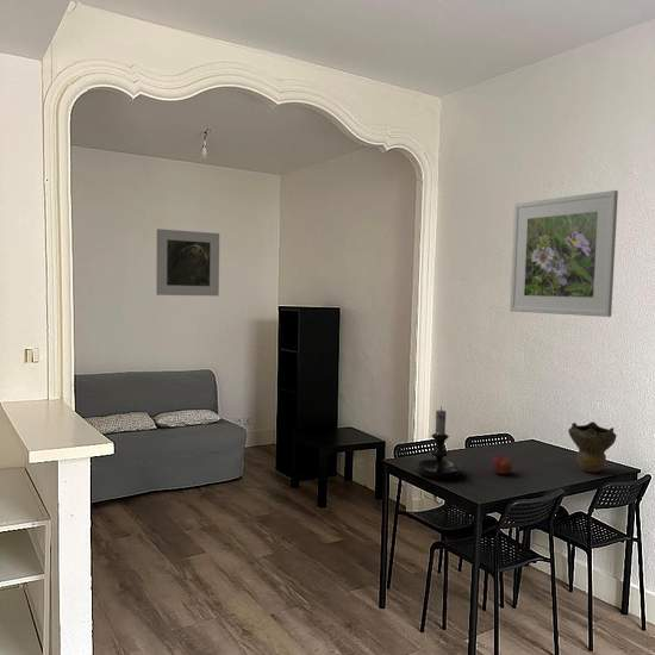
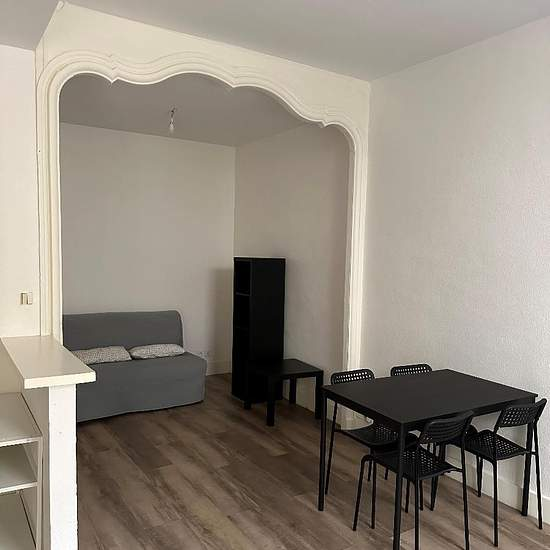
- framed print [509,189,619,318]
- decorative bowl [567,420,617,474]
- candle holder [414,405,464,479]
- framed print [155,227,220,297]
- apple [492,454,513,475]
